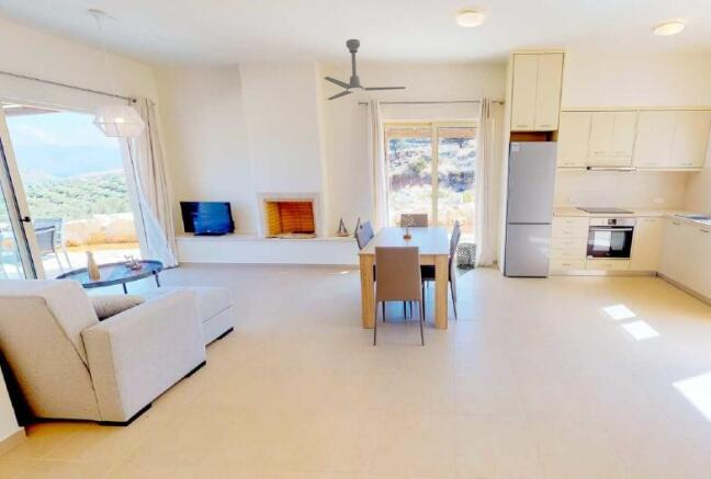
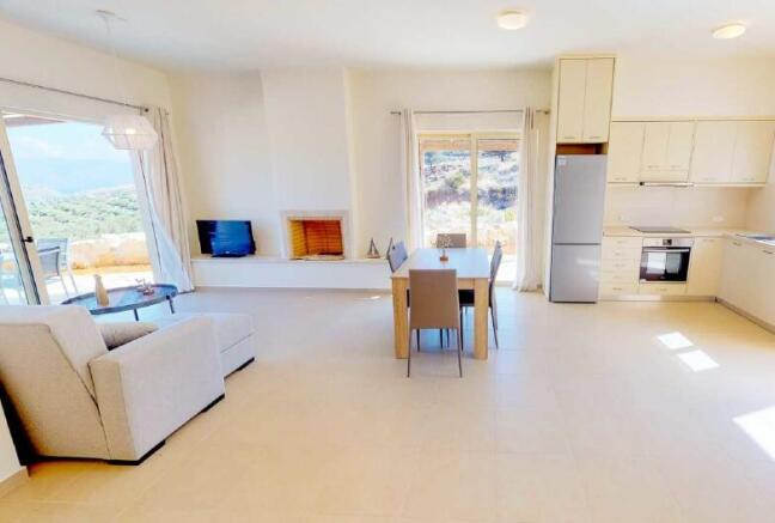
- waste bin [455,242,478,270]
- ceiling fan [323,38,407,101]
